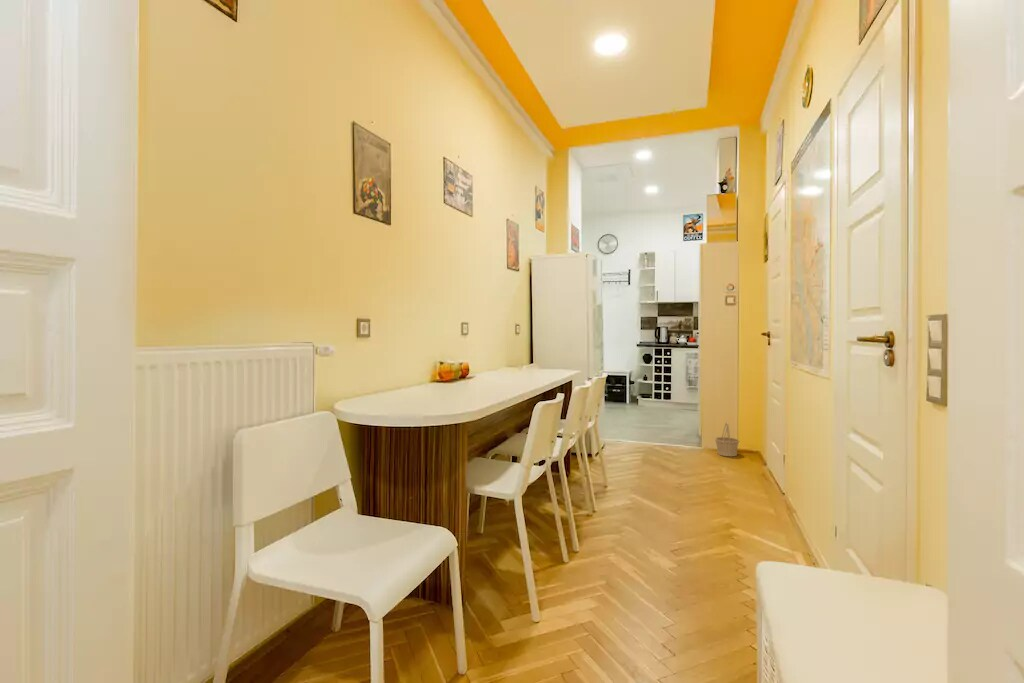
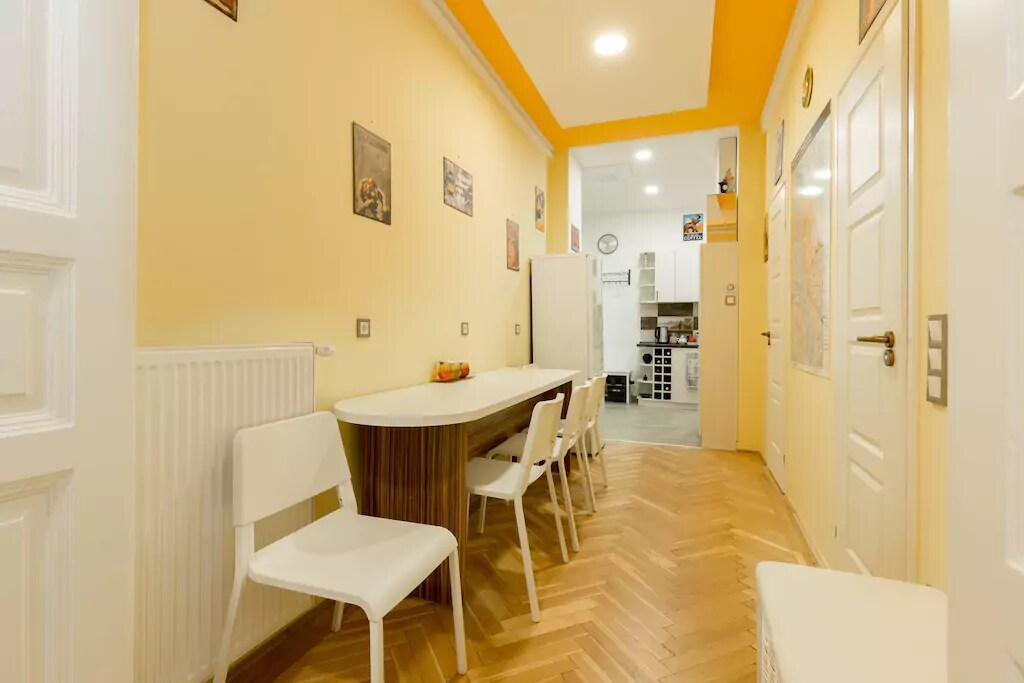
- basket [714,421,740,457]
